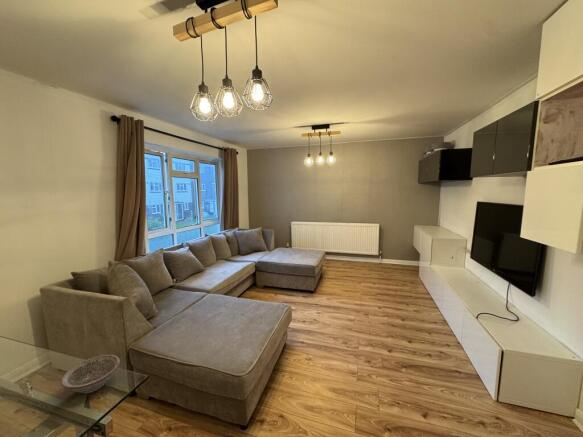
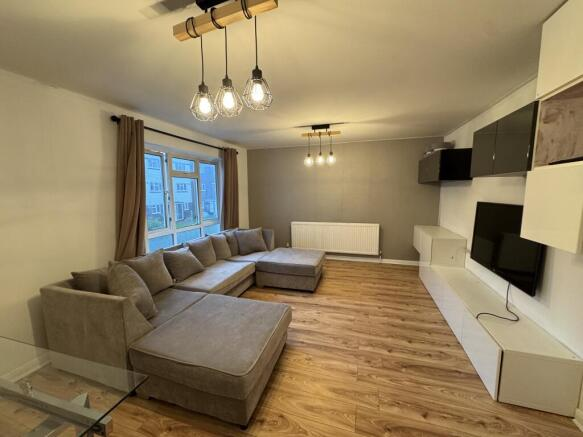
- decorative bowl [60,354,121,394]
